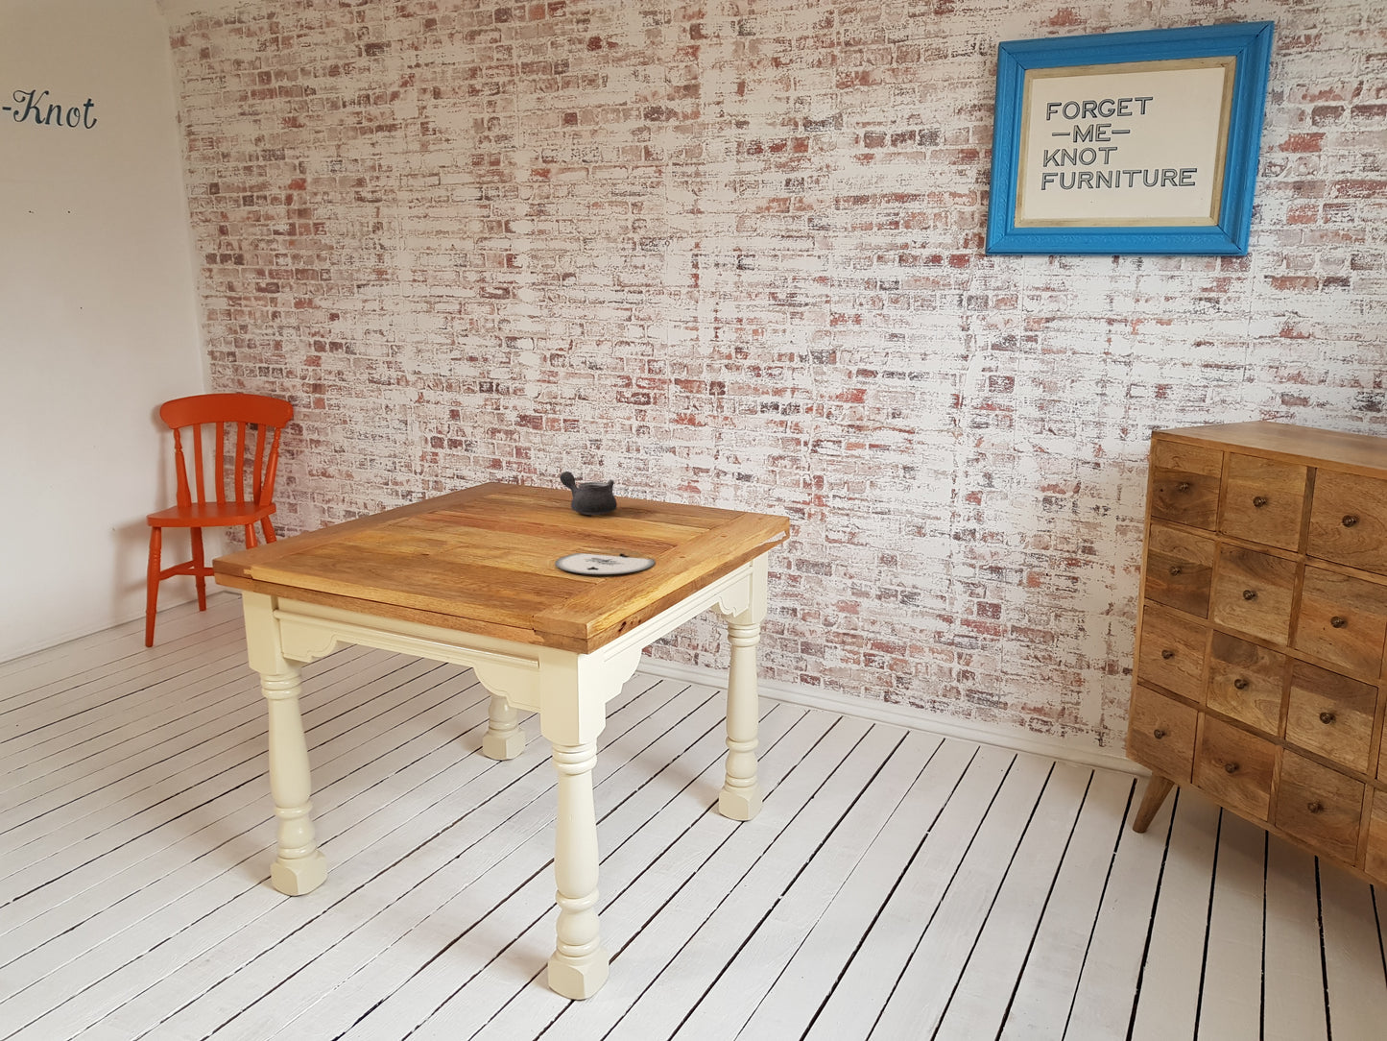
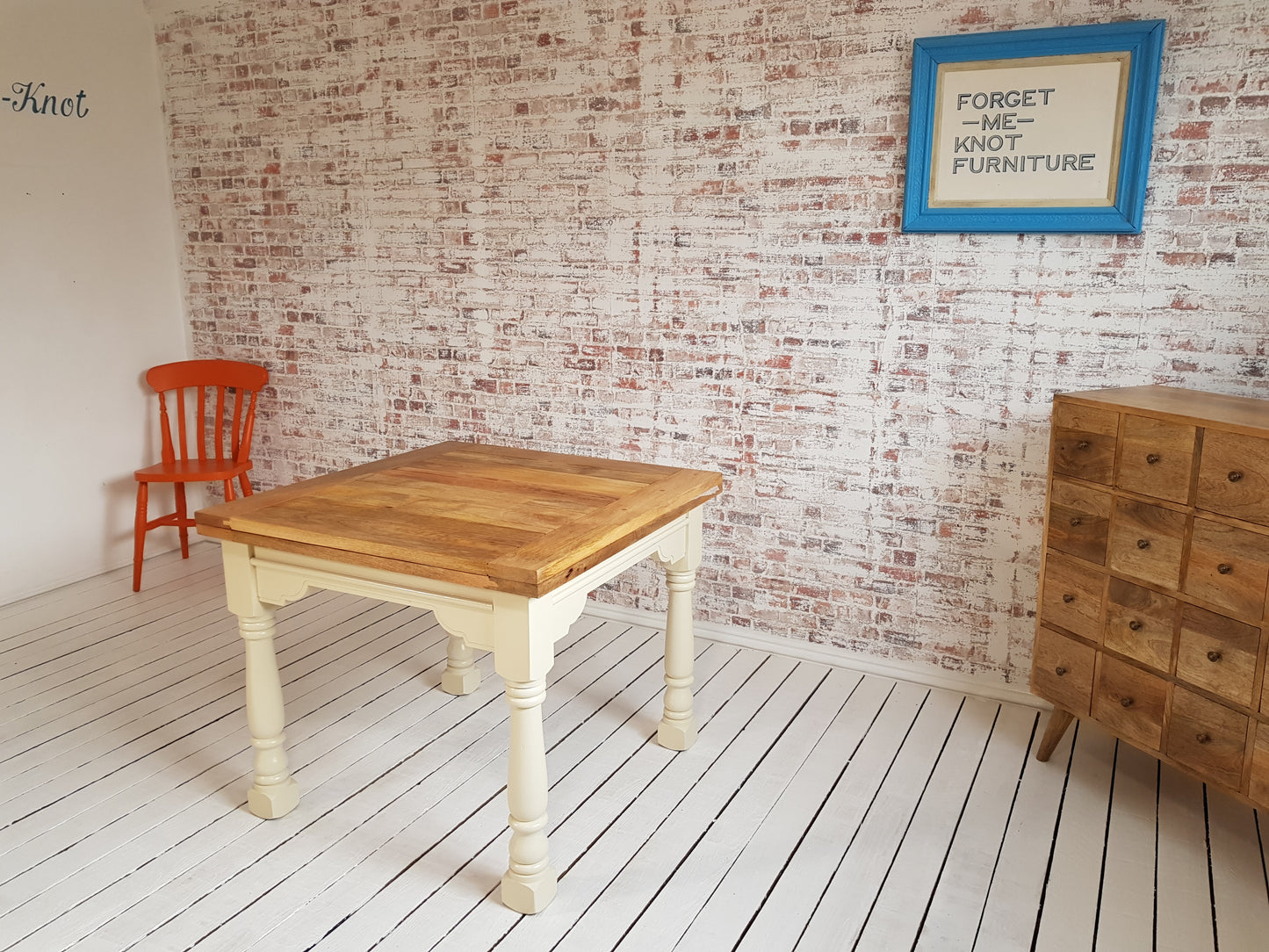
- plate [554,552,656,575]
- teapot [559,470,619,516]
